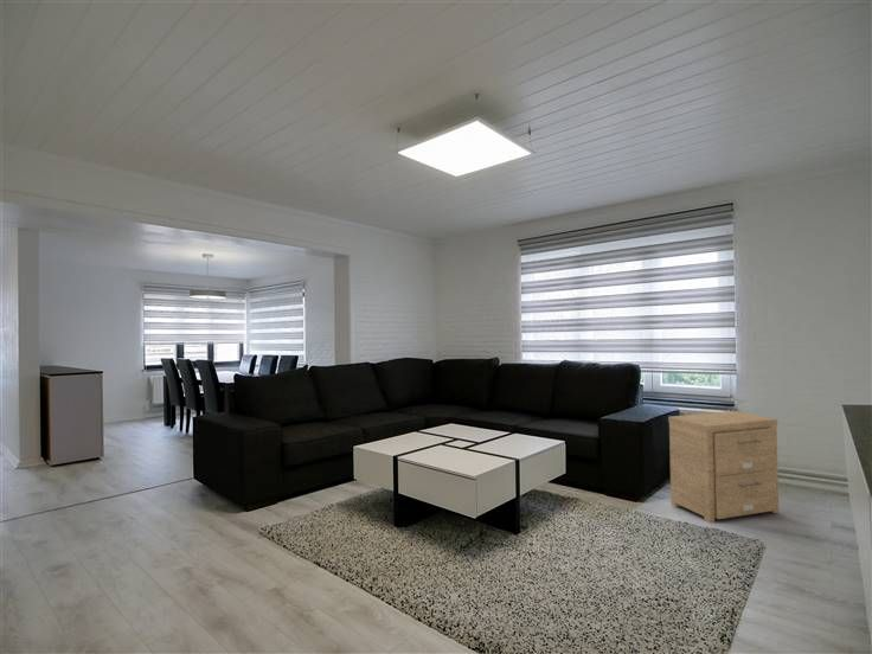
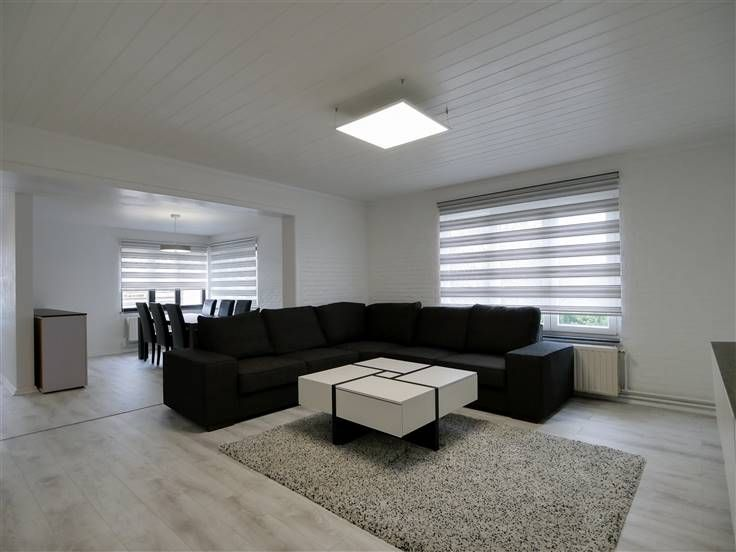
- side table [667,410,780,524]
